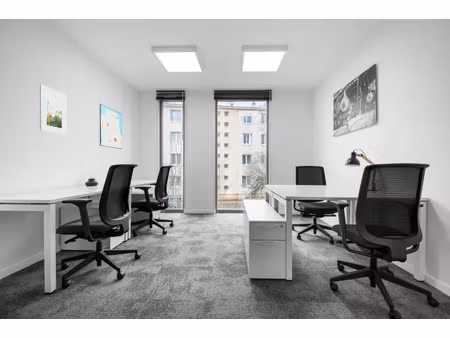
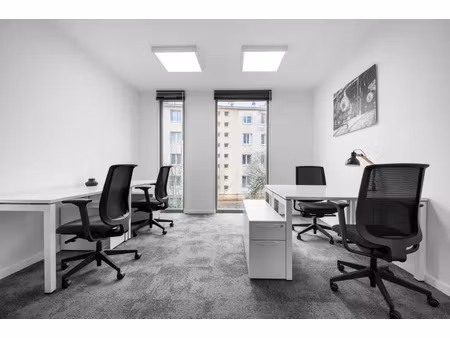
- wall art [99,103,123,150]
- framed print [39,84,67,136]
